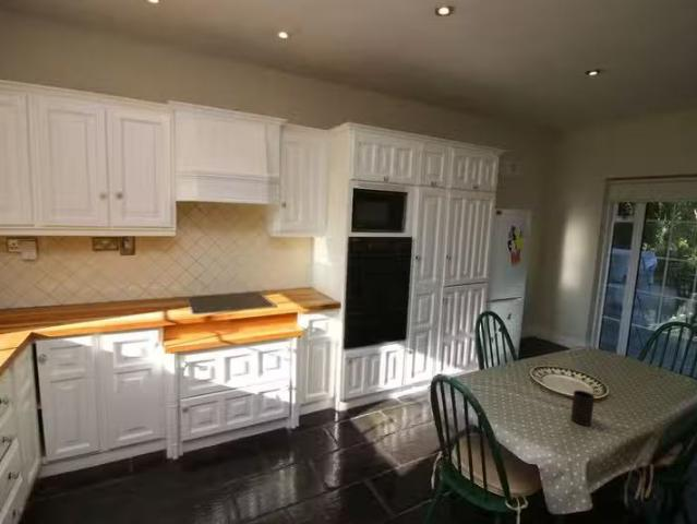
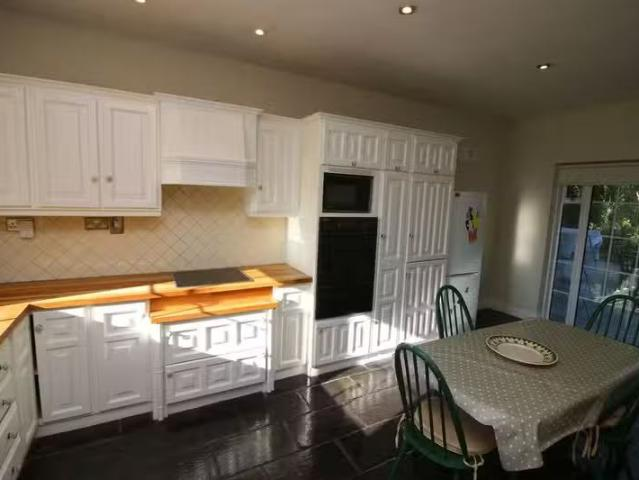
- cup [569,390,596,427]
